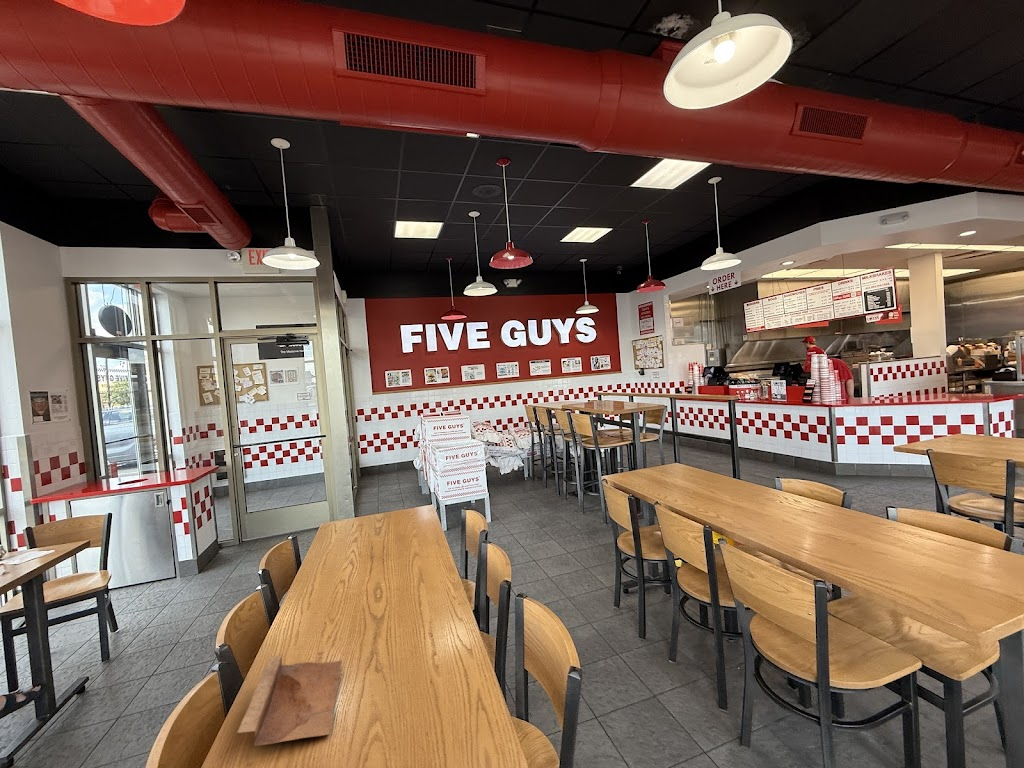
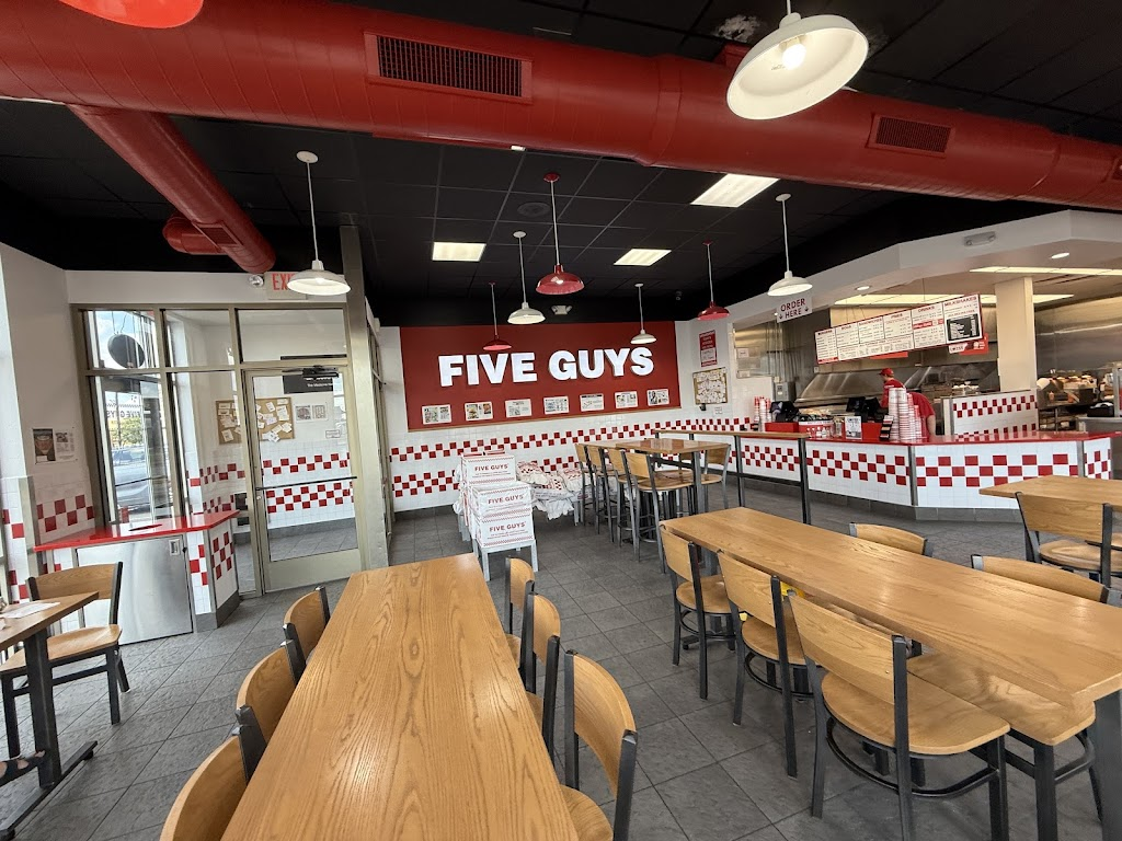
- paper bag [236,654,343,747]
